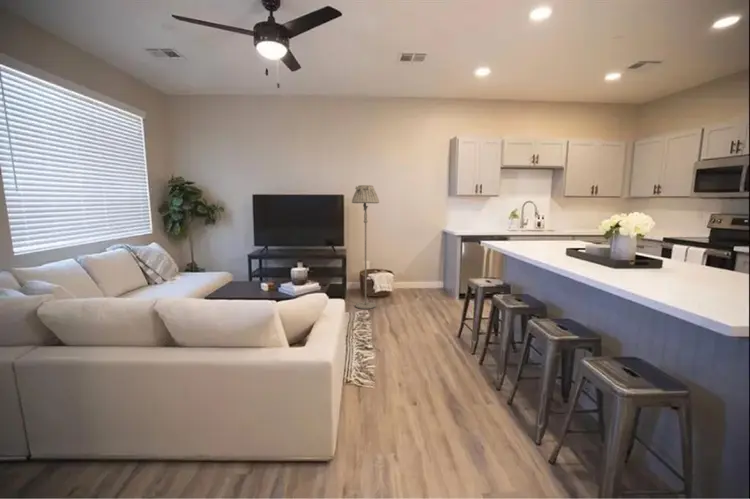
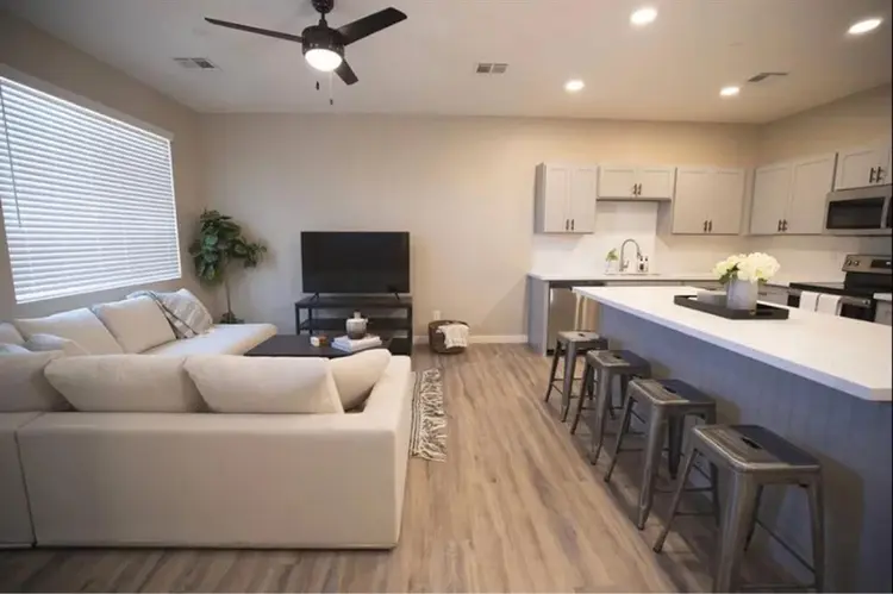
- floor lamp [351,184,380,310]
